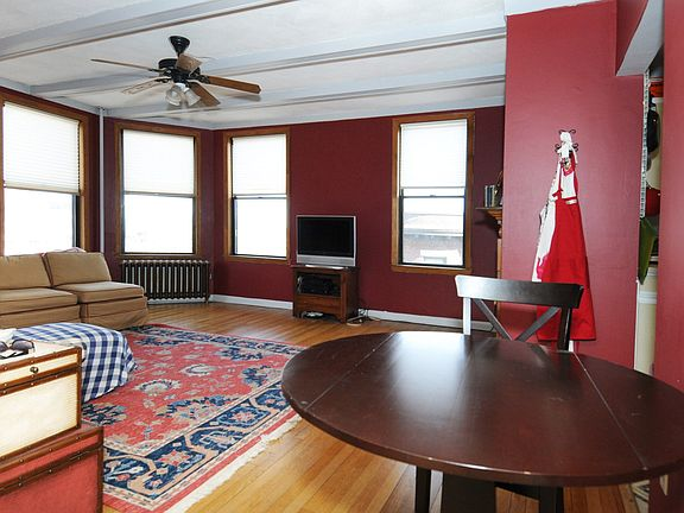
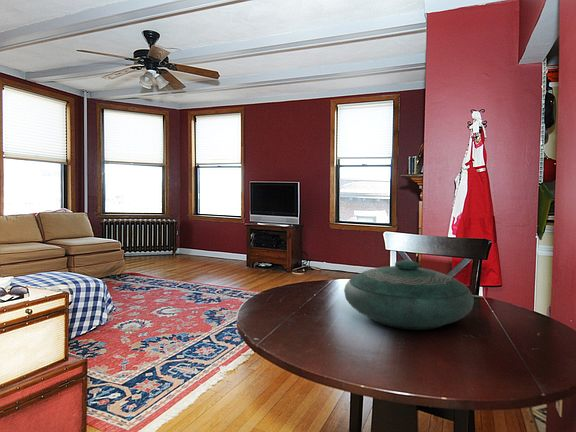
+ decorative bowl [343,259,475,331]
